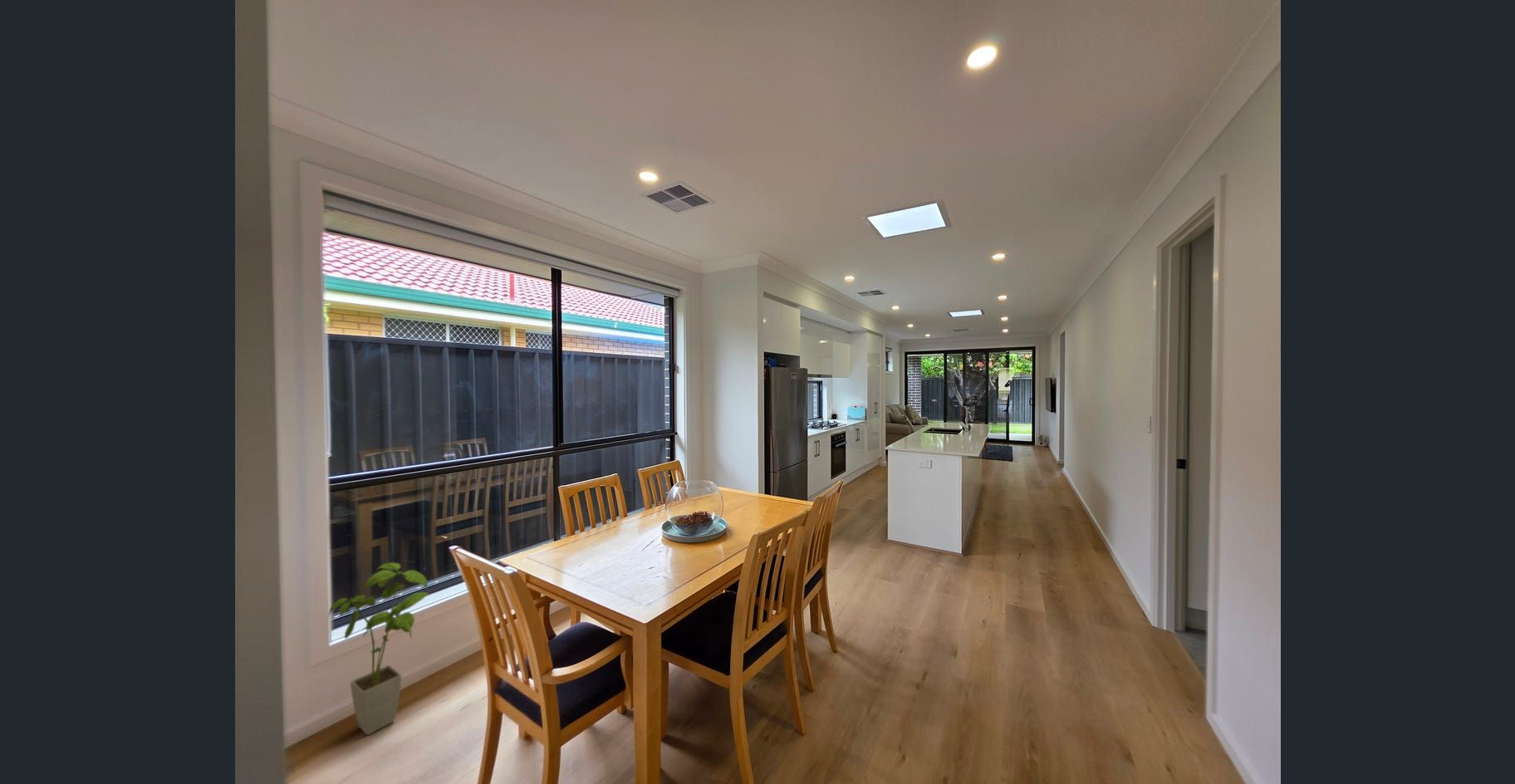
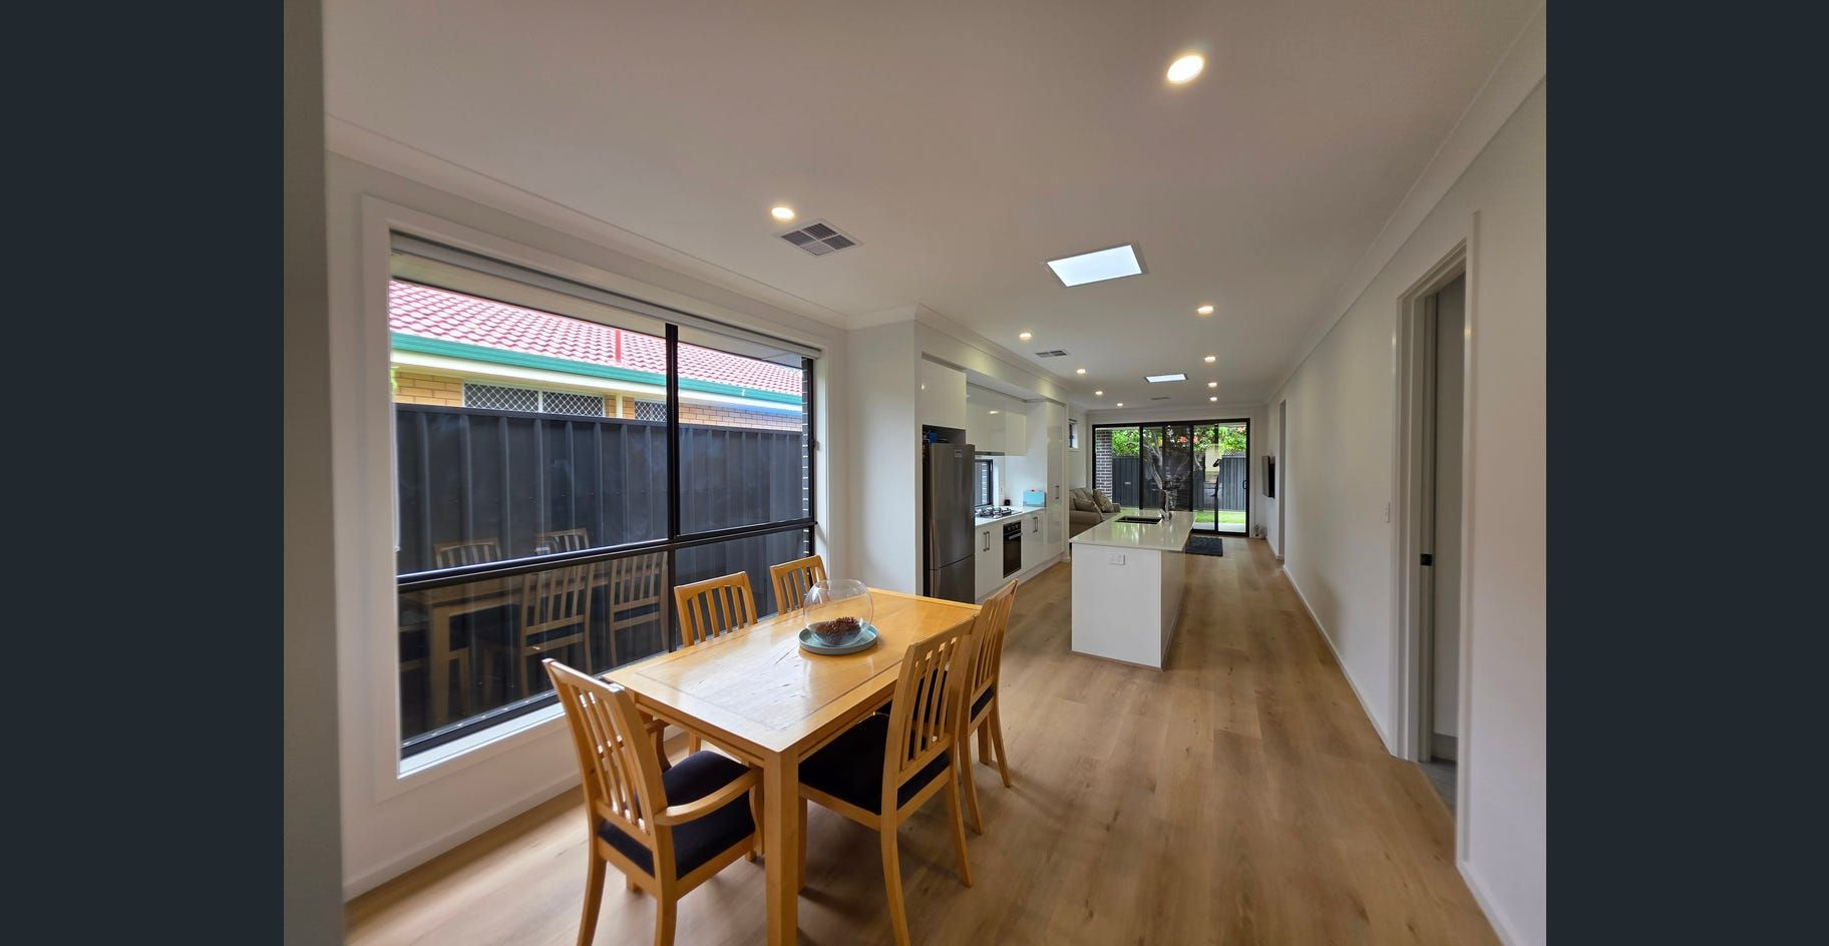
- house plant [327,561,432,736]
